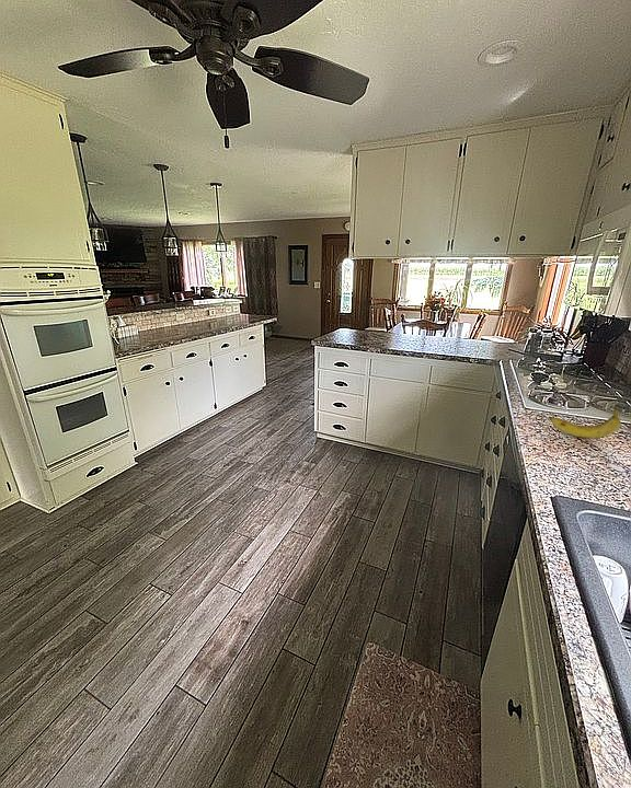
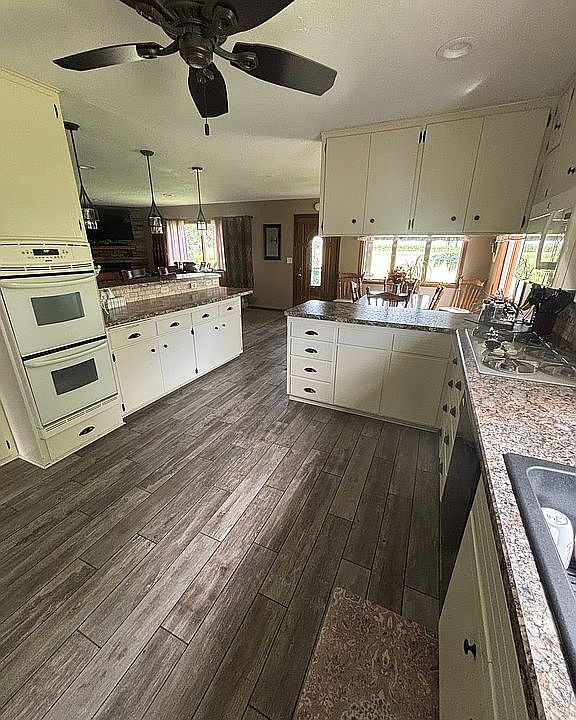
- fruit [549,405,621,439]
